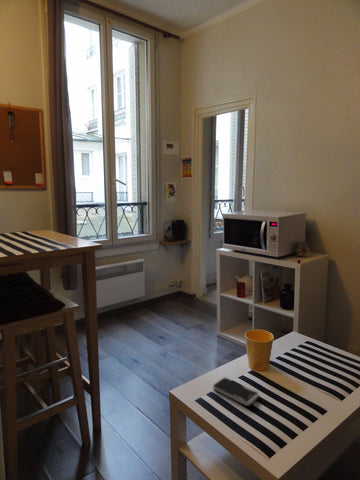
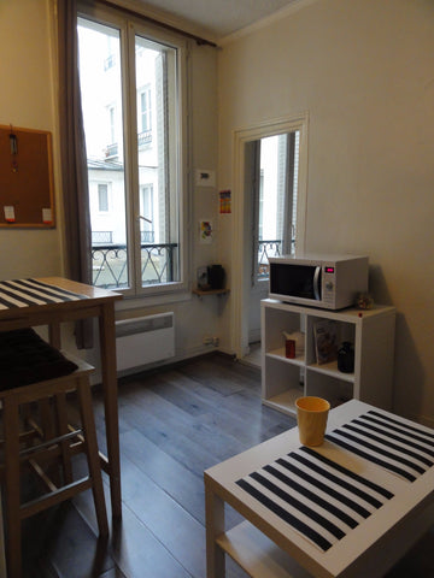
- smartphone [212,377,260,407]
